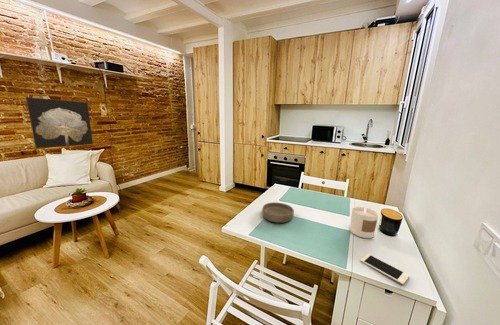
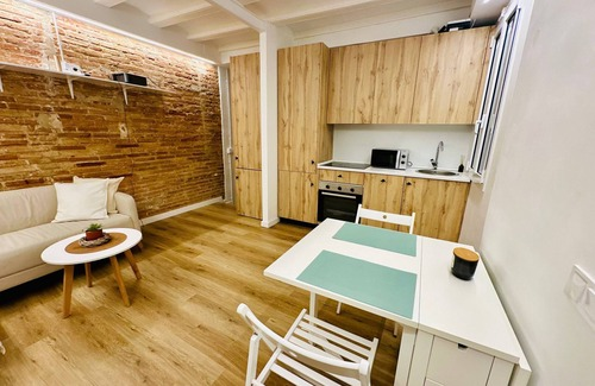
- cell phone [359,253,410,286]
- candle [349,206,379,239]
- bowl [261,201,295,224]
- wall art [25,97,94,149]
